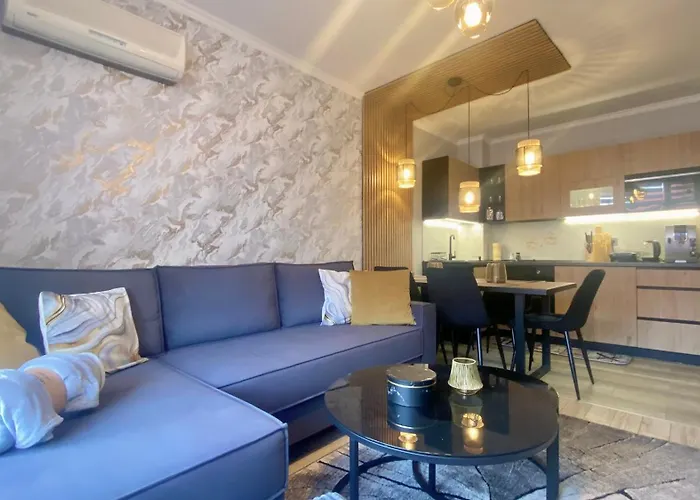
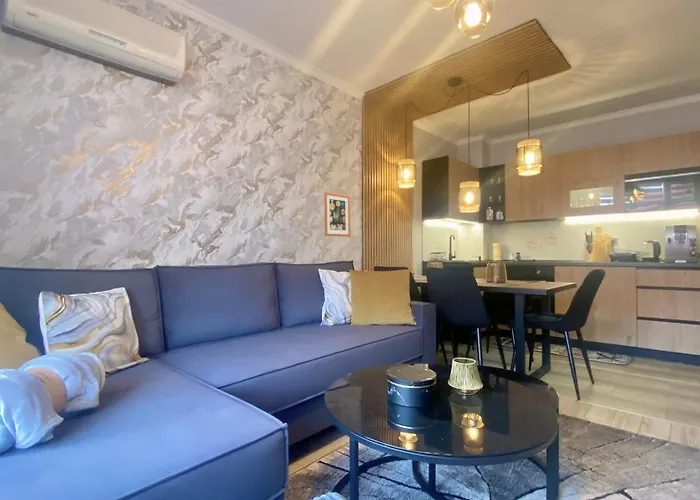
+ wall art [323,191,351,238]
